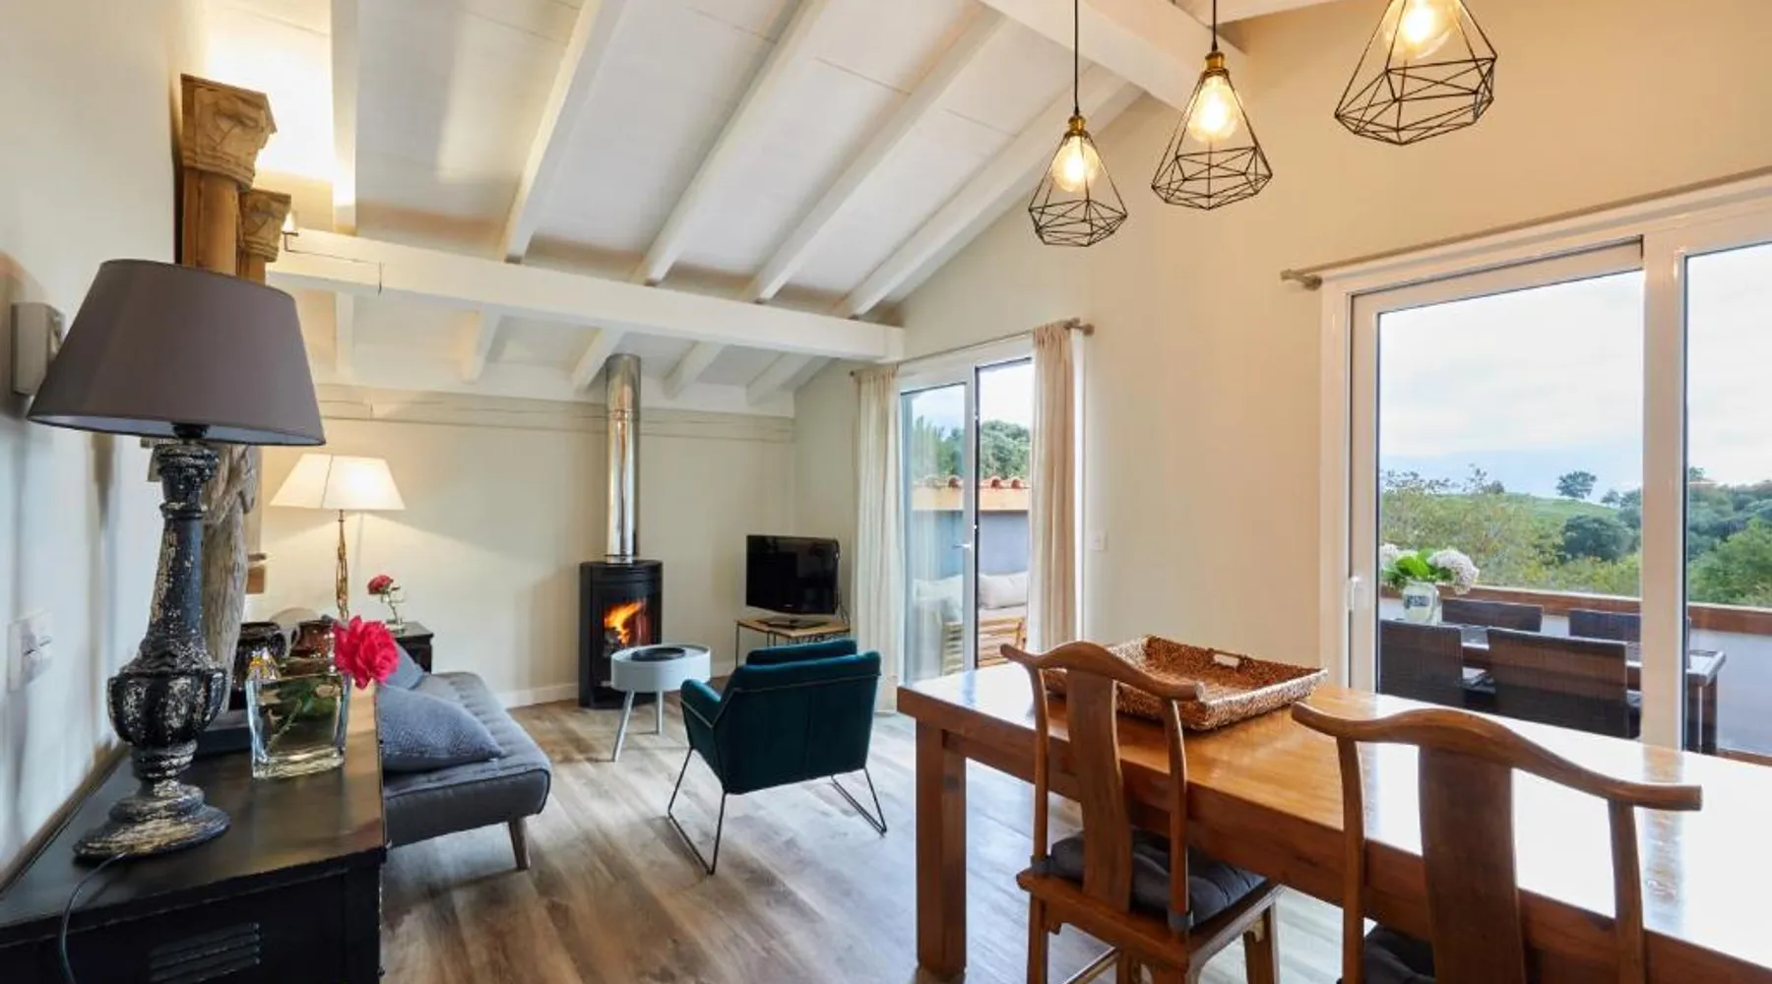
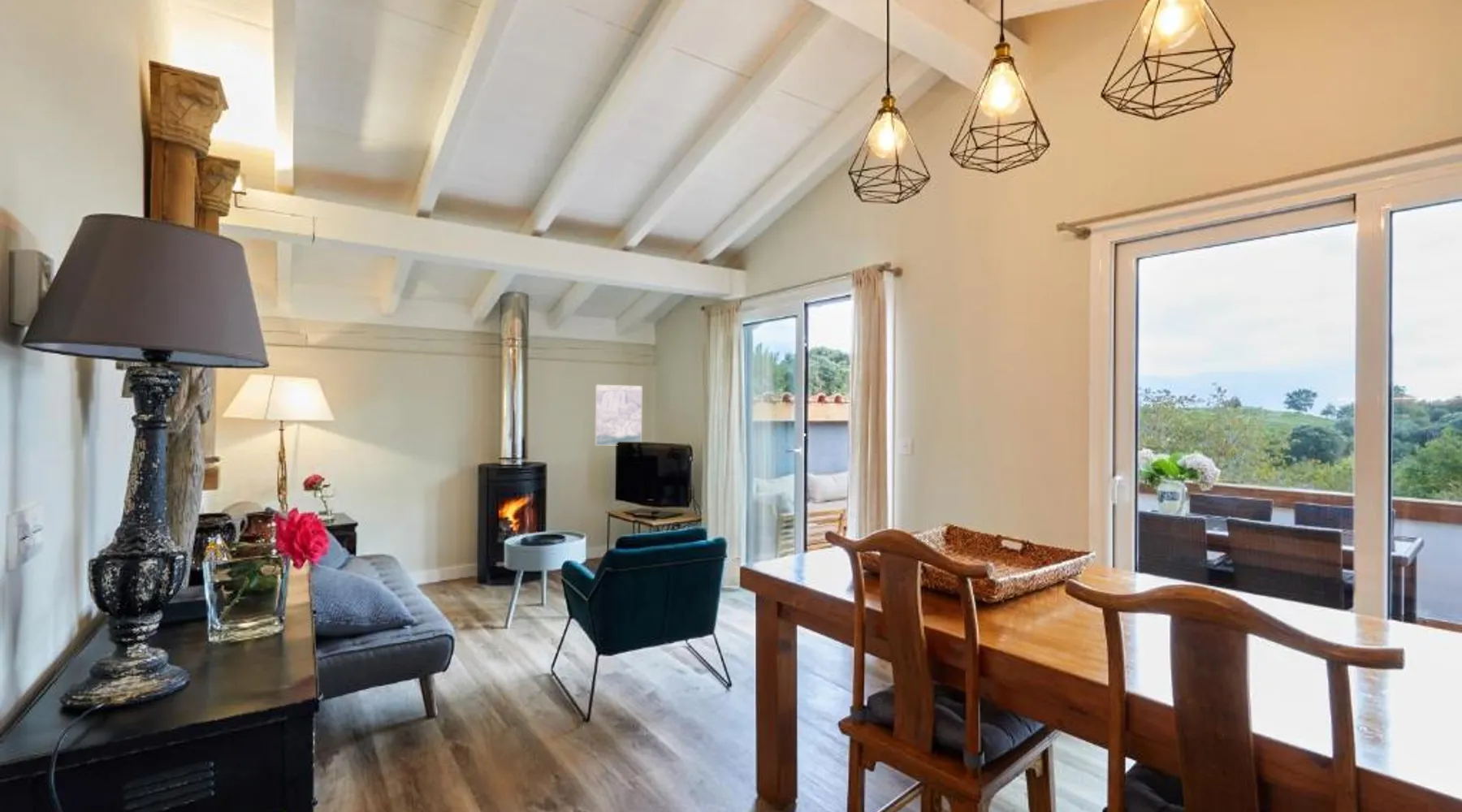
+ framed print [594,384,642,447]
